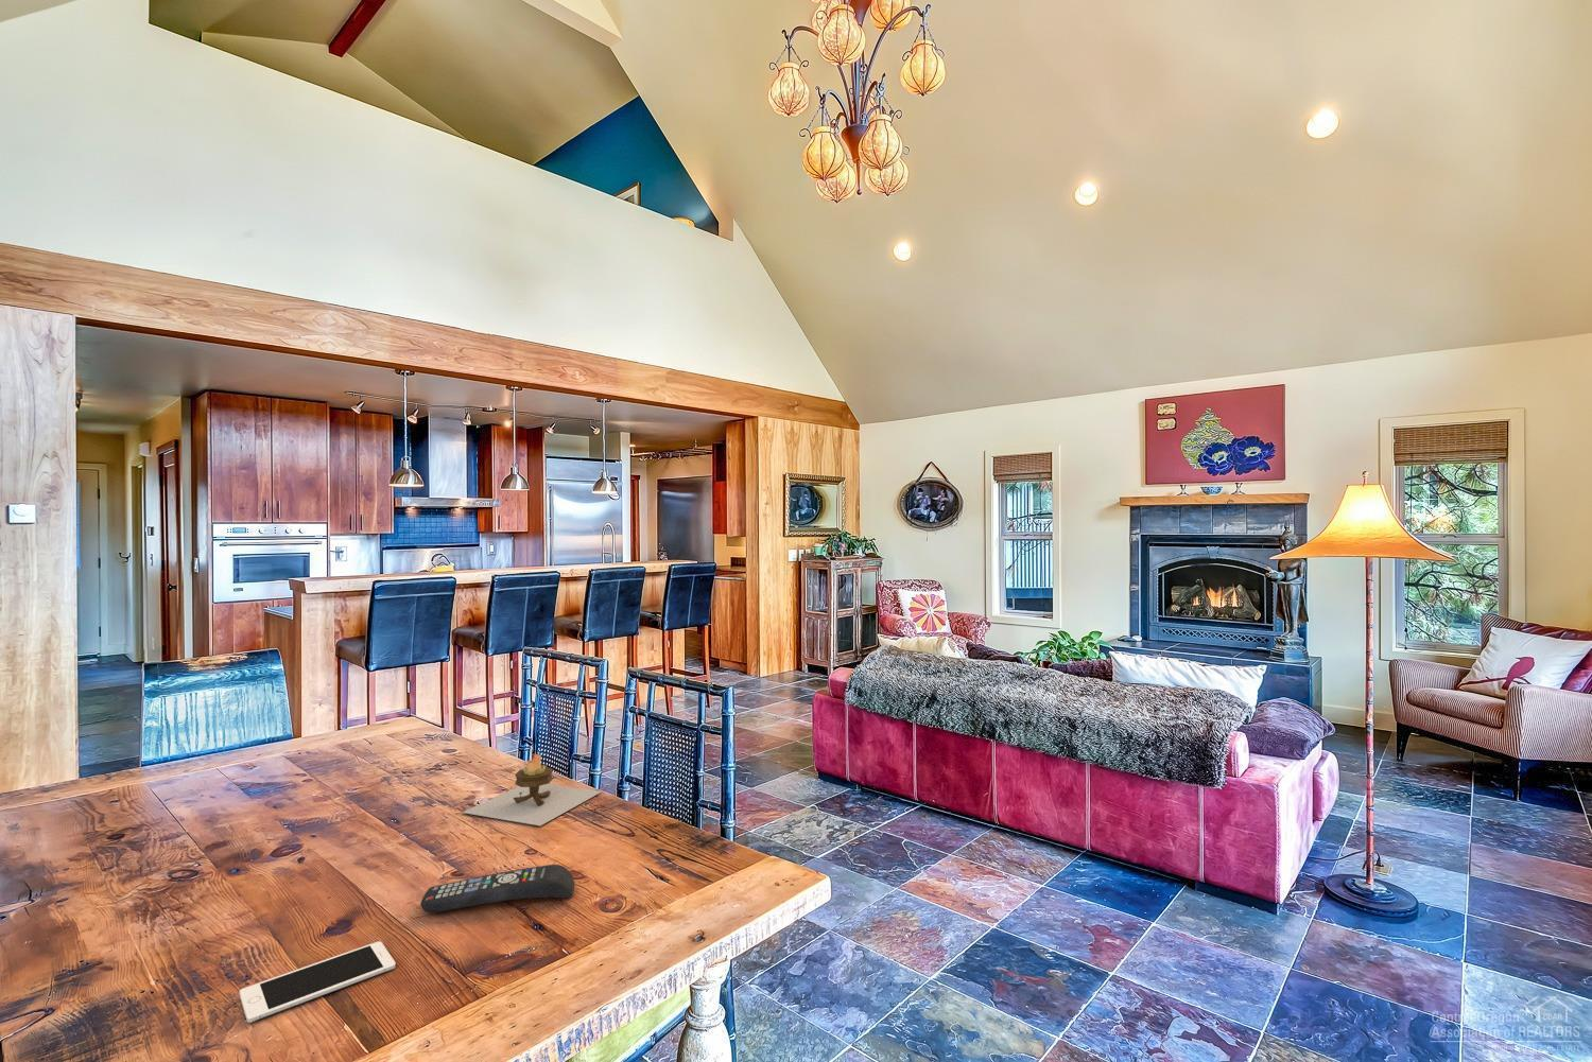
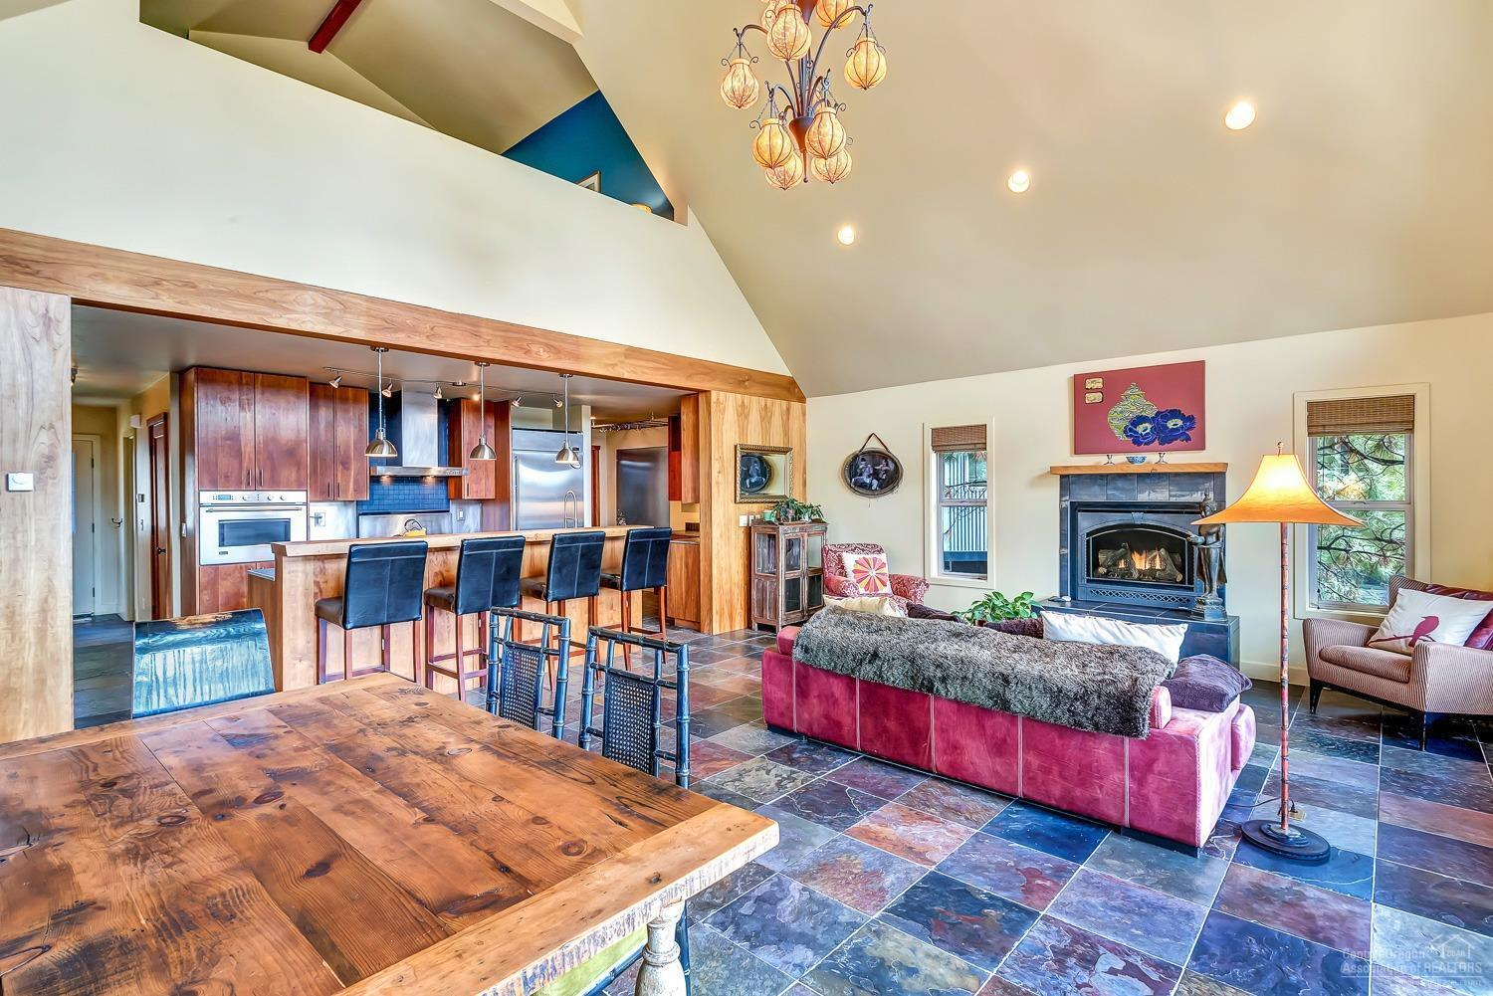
- cell phone [238,940,397,1024]
- candle [461,754,603,826]
- remote control [420,864,575,915]
